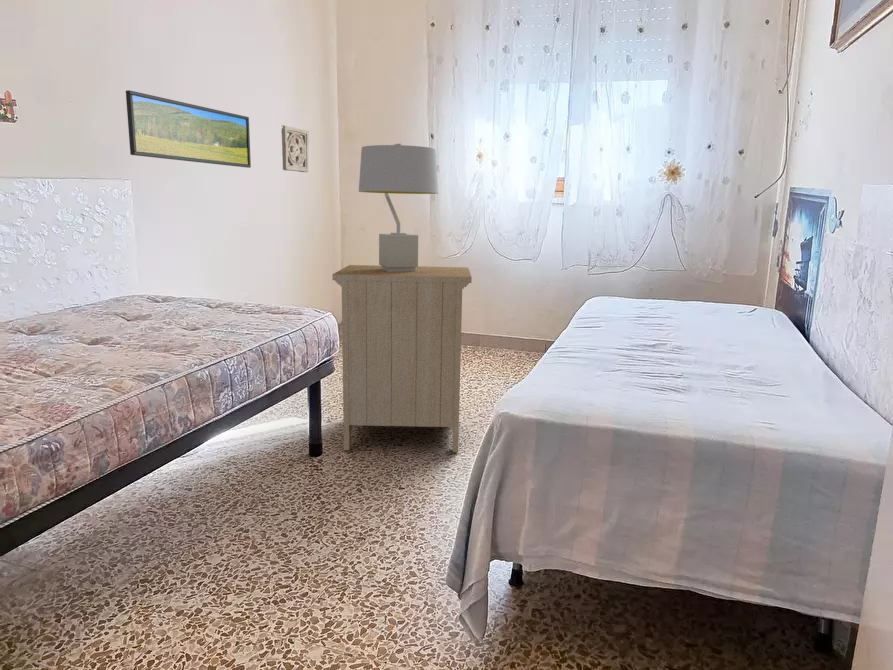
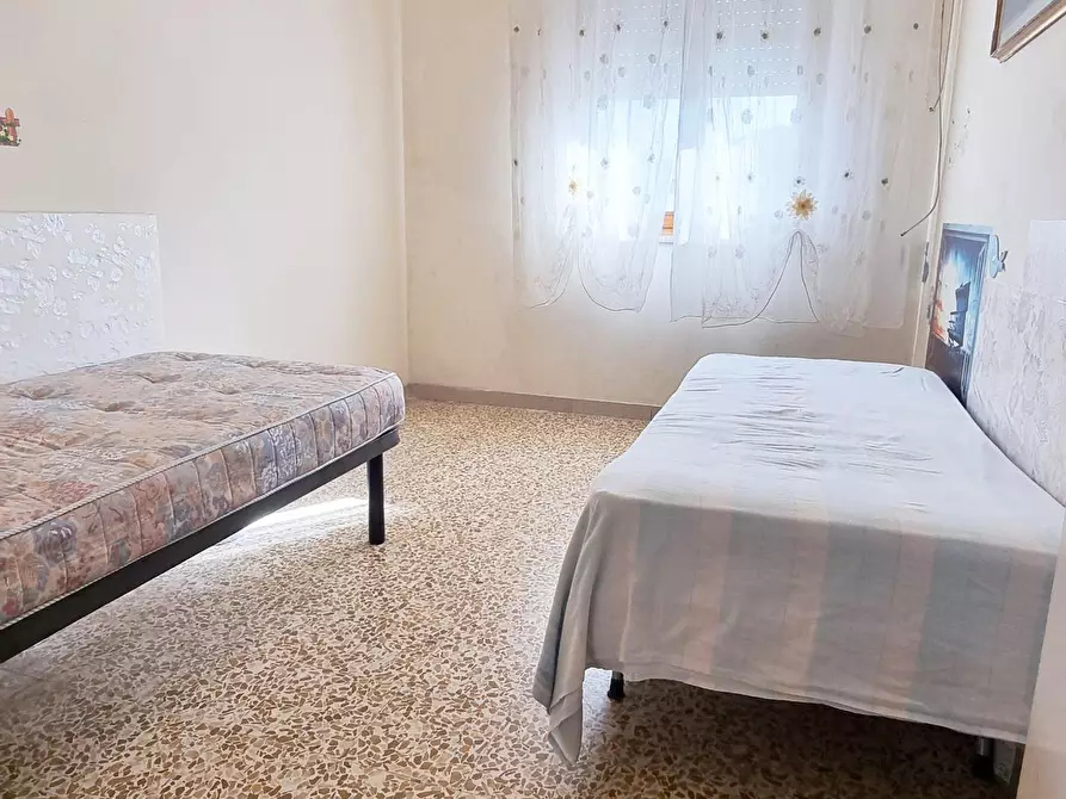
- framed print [125,89,252,169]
- wall ornament [281,124,310,173]
- table lamp [358,143,439,272]
- nightstand [331,264,473,453]
